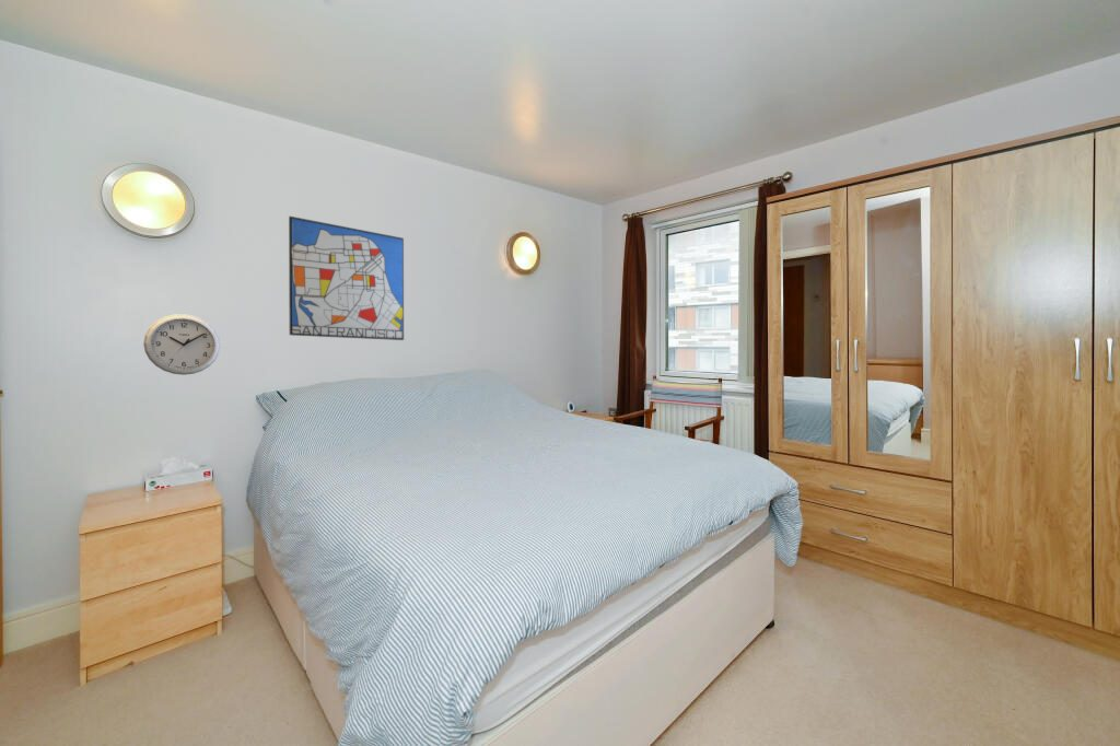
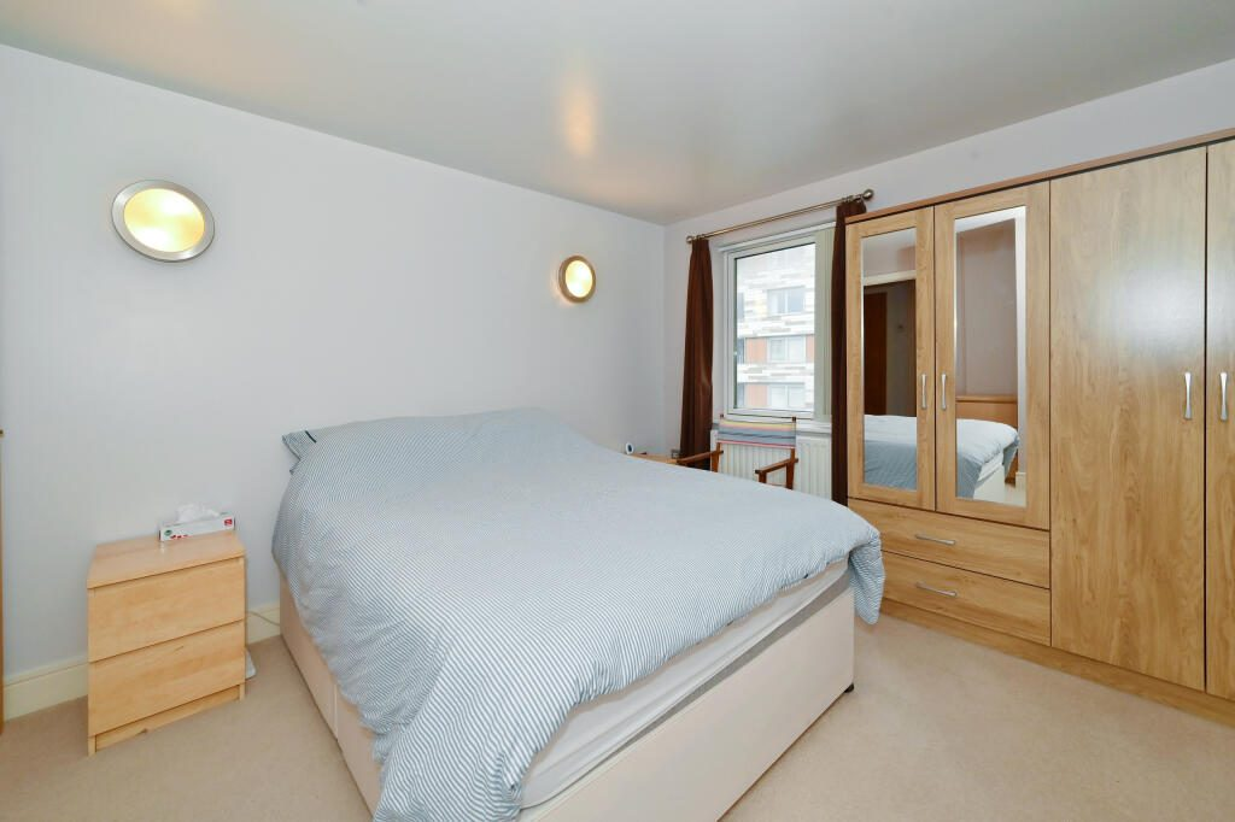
- wall clock [142,313,221,376]
- wall art [288,215,405,341]
